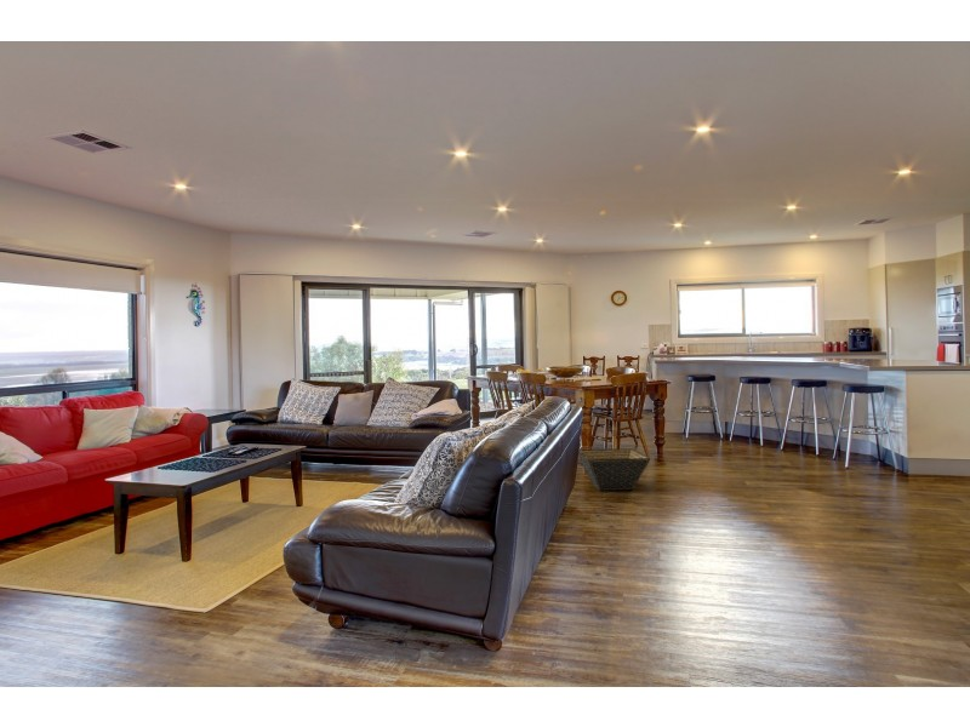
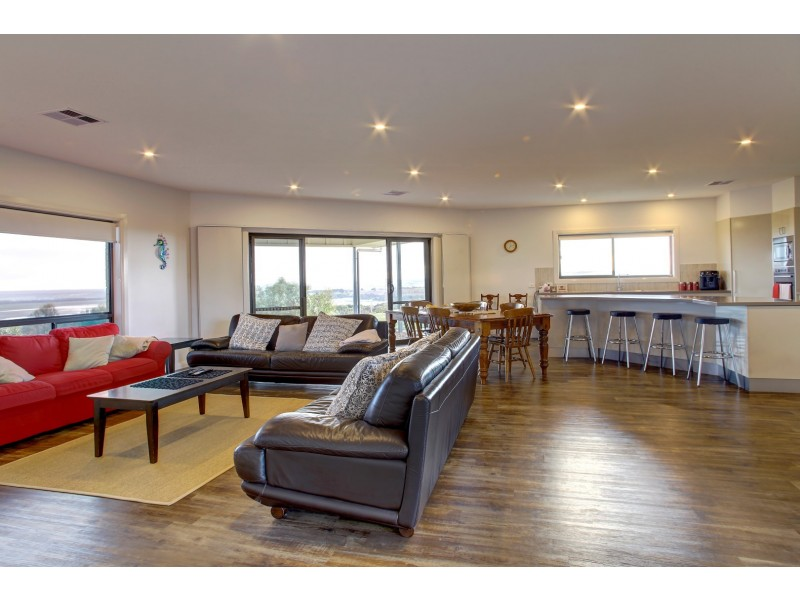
- basket [578,447,651,492]
